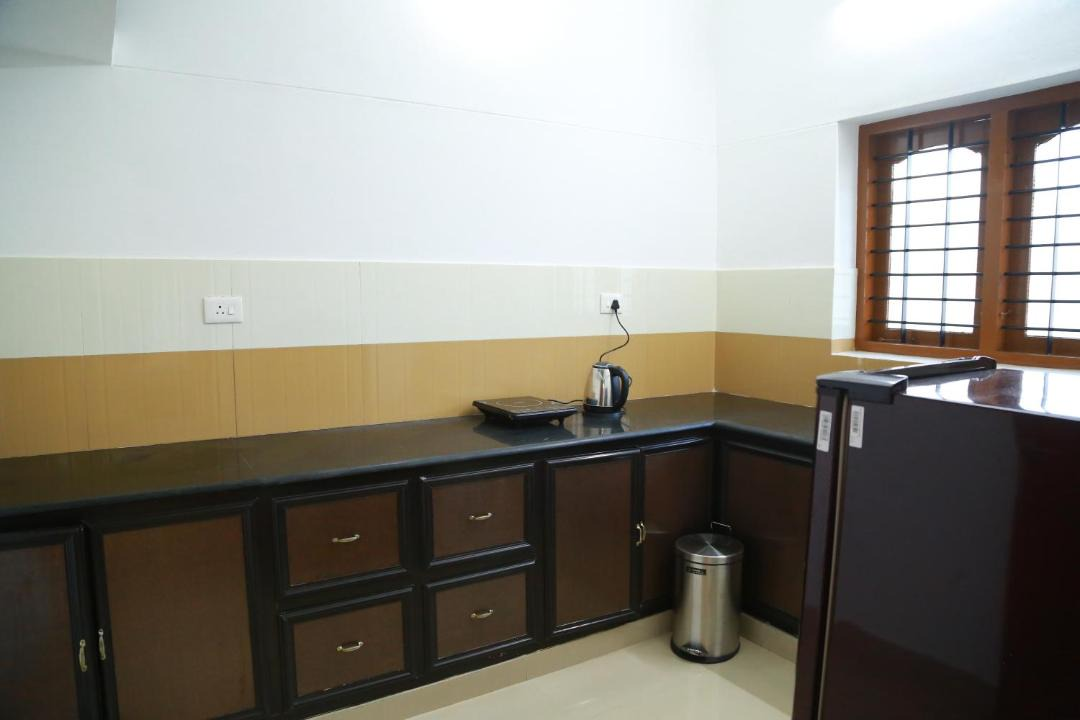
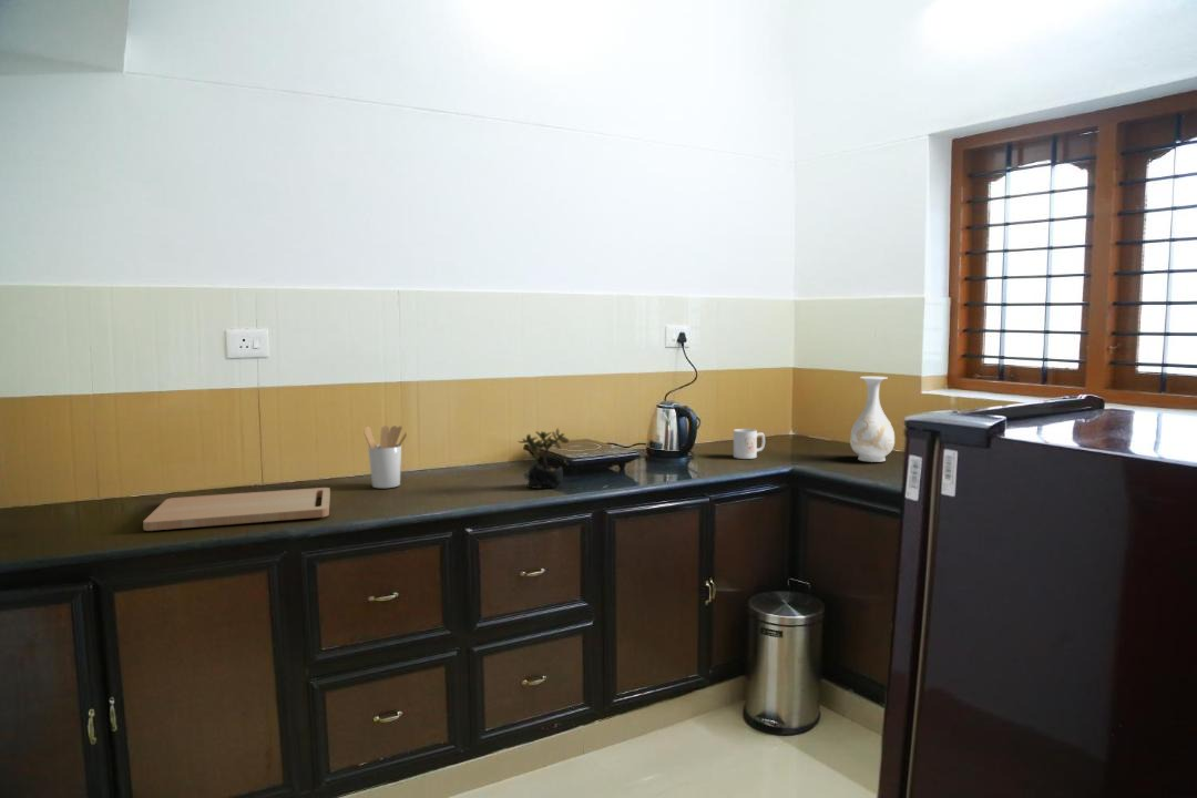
+ succulent plant [518,428,570,490]
+ utensil holder [362,424,408,489]
+ mug [733,428,766,460]
+ cutting board [142,487,331,532]
+ vase [849,376,896,463]
